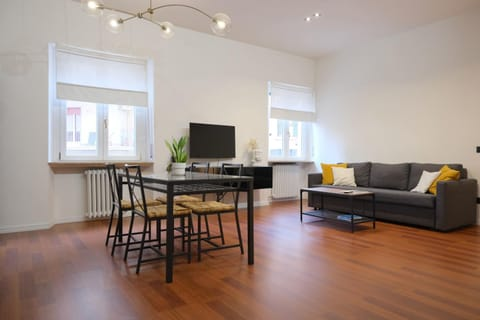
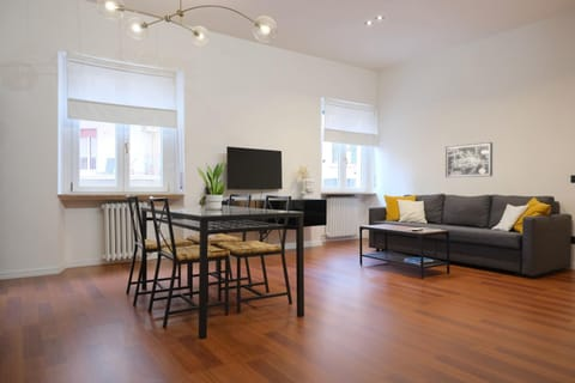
+ wall art [444,141,494,178]
